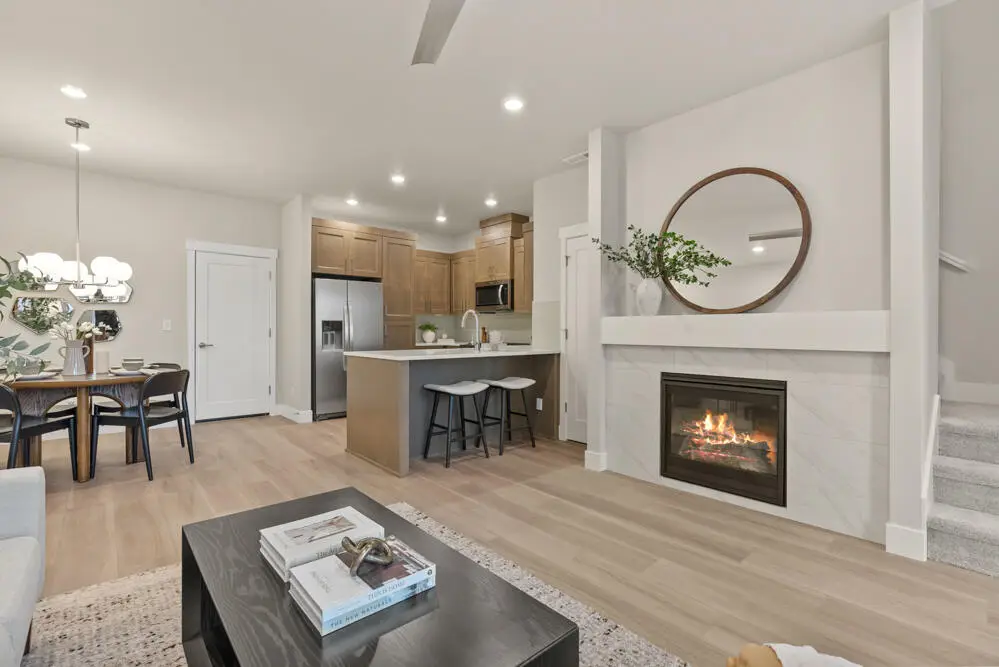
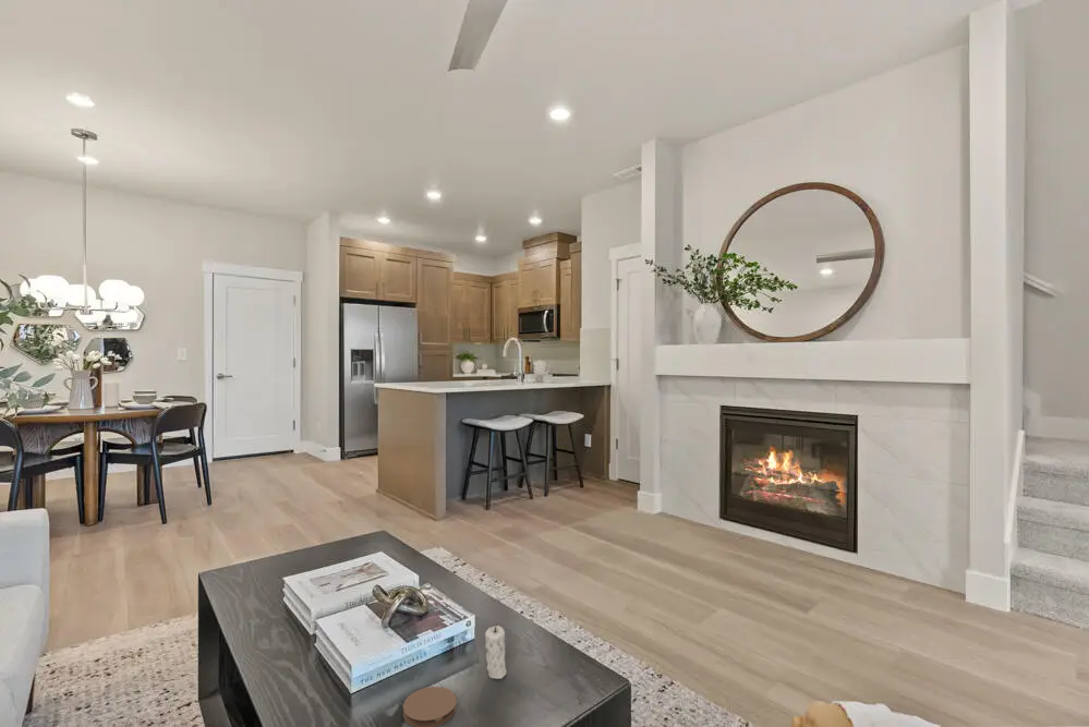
+ candle [484,623,508,680]
+ coaster [402,686,458,727]
